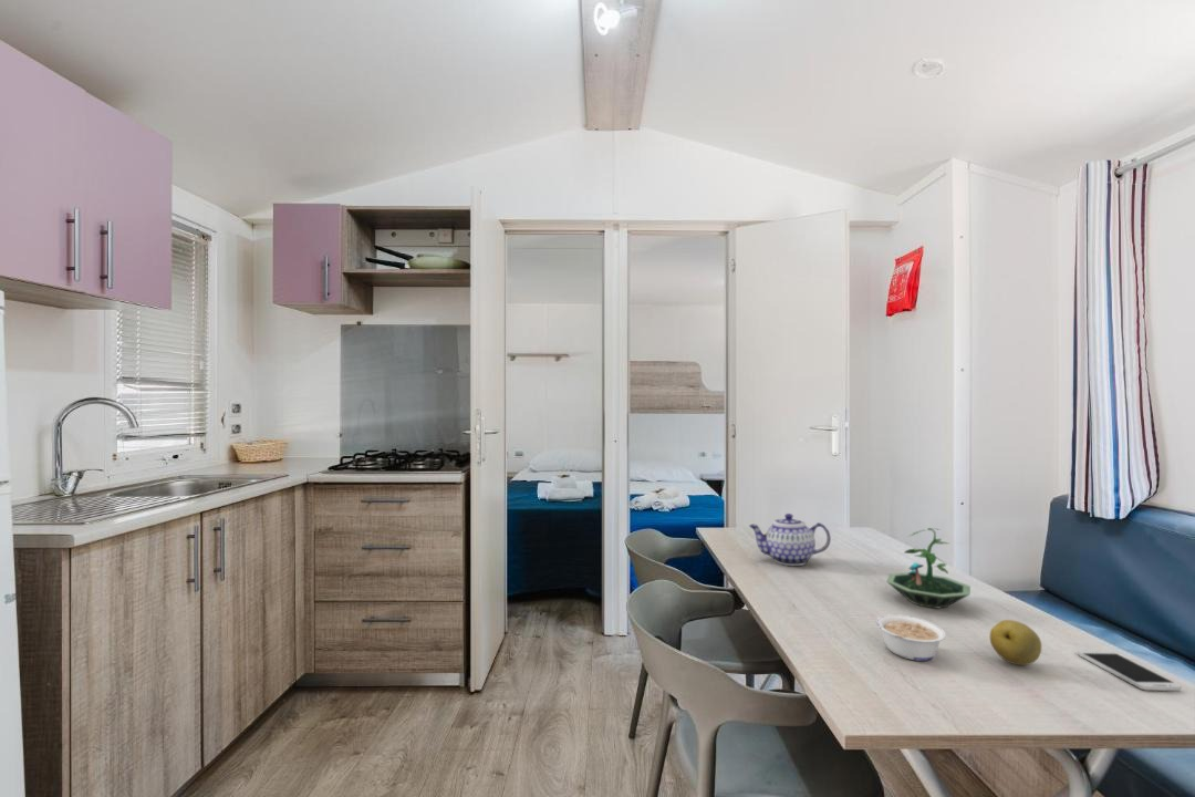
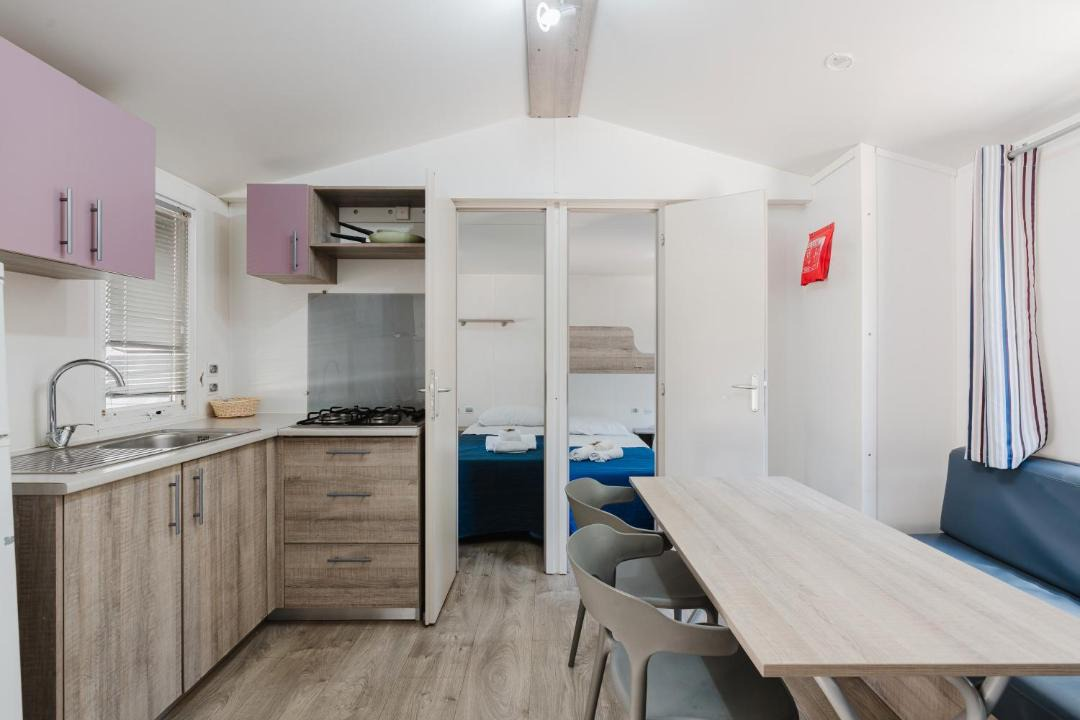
- teapot [748,513,832,567]
- terrarium [885,527,971,610]
- smartphone [1076,649,1183,692]
- fruit [989,619,1042,666]
- legume [875,613,947,662]
